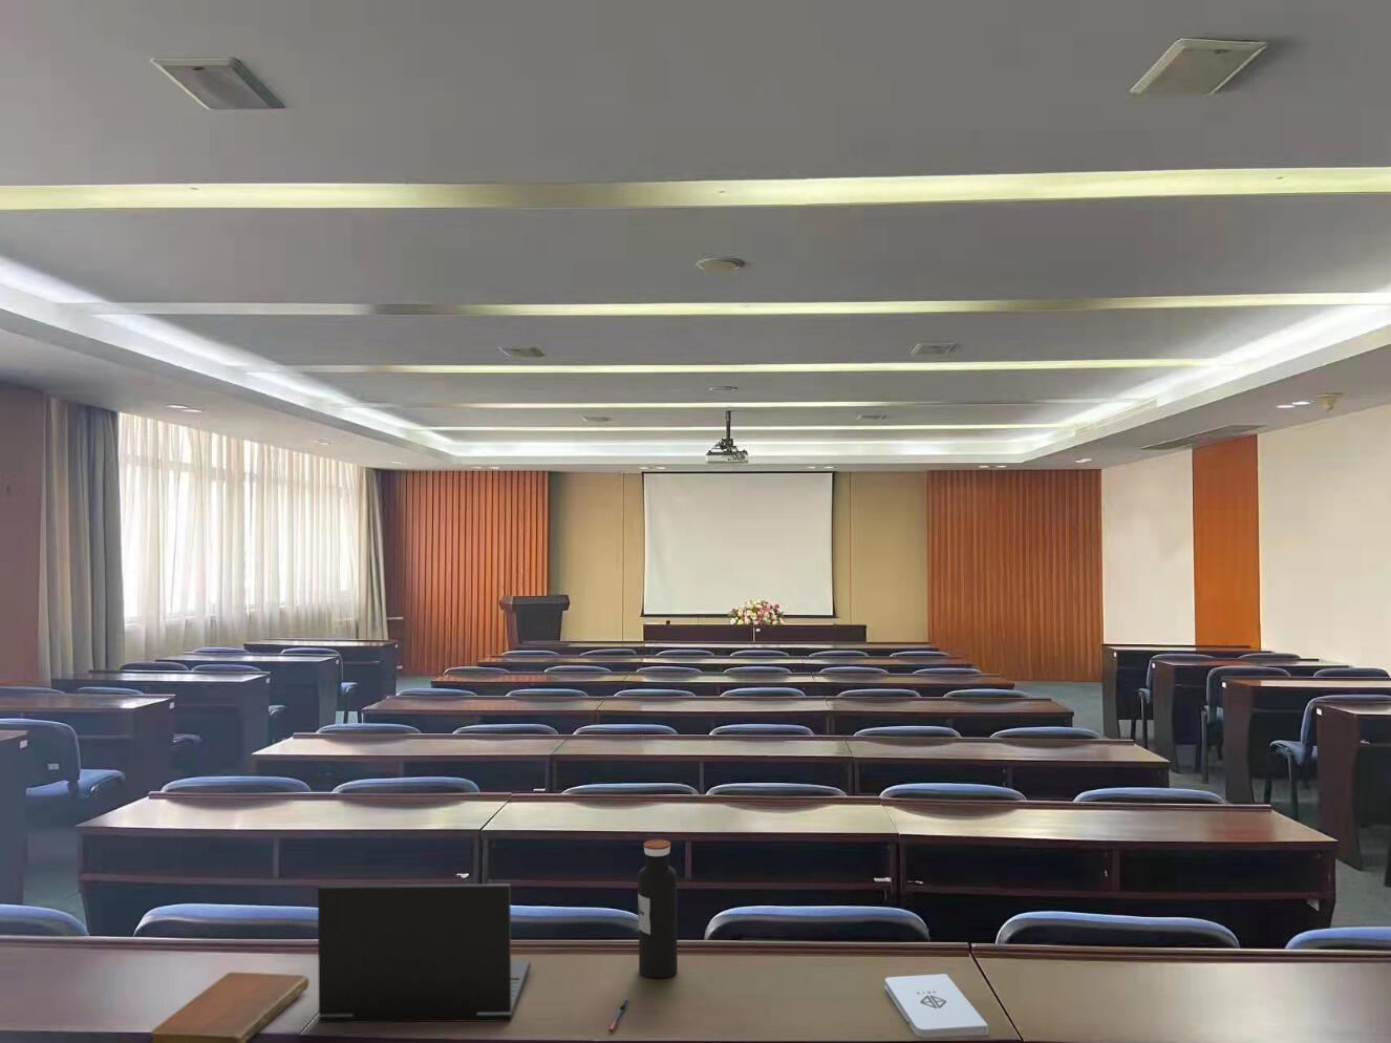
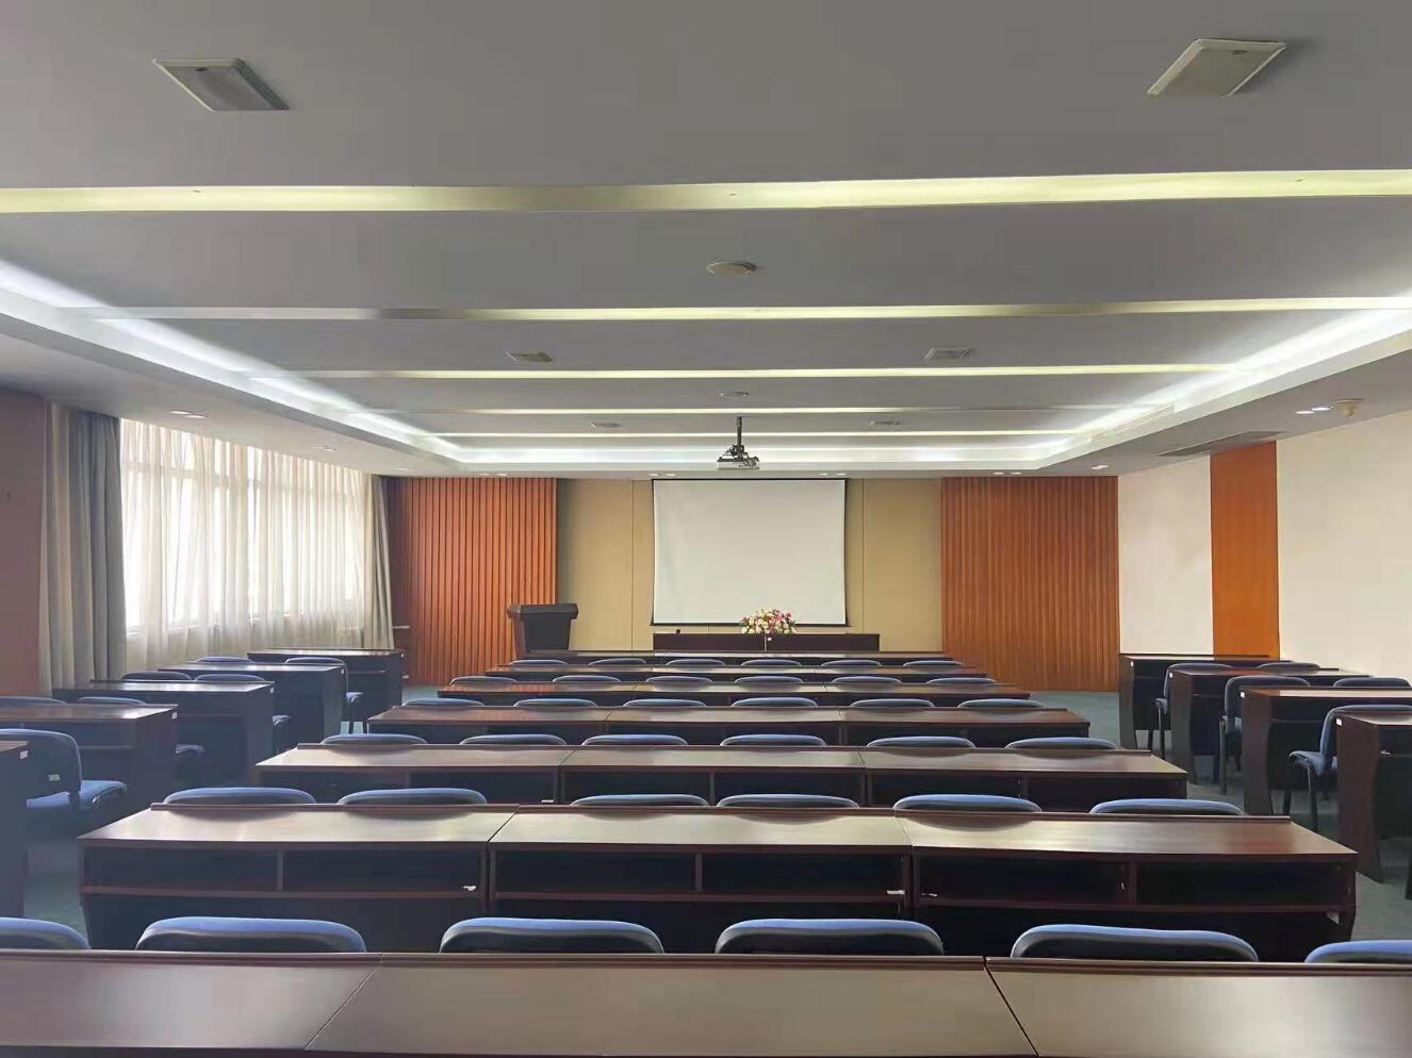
- laptop [317,882,532,1024]
- notepad [884,973,989,1039]
- pen [608,997,631,1033]
- water bottle [636,838,679,981]
- notebook [148,972,310,1043]
